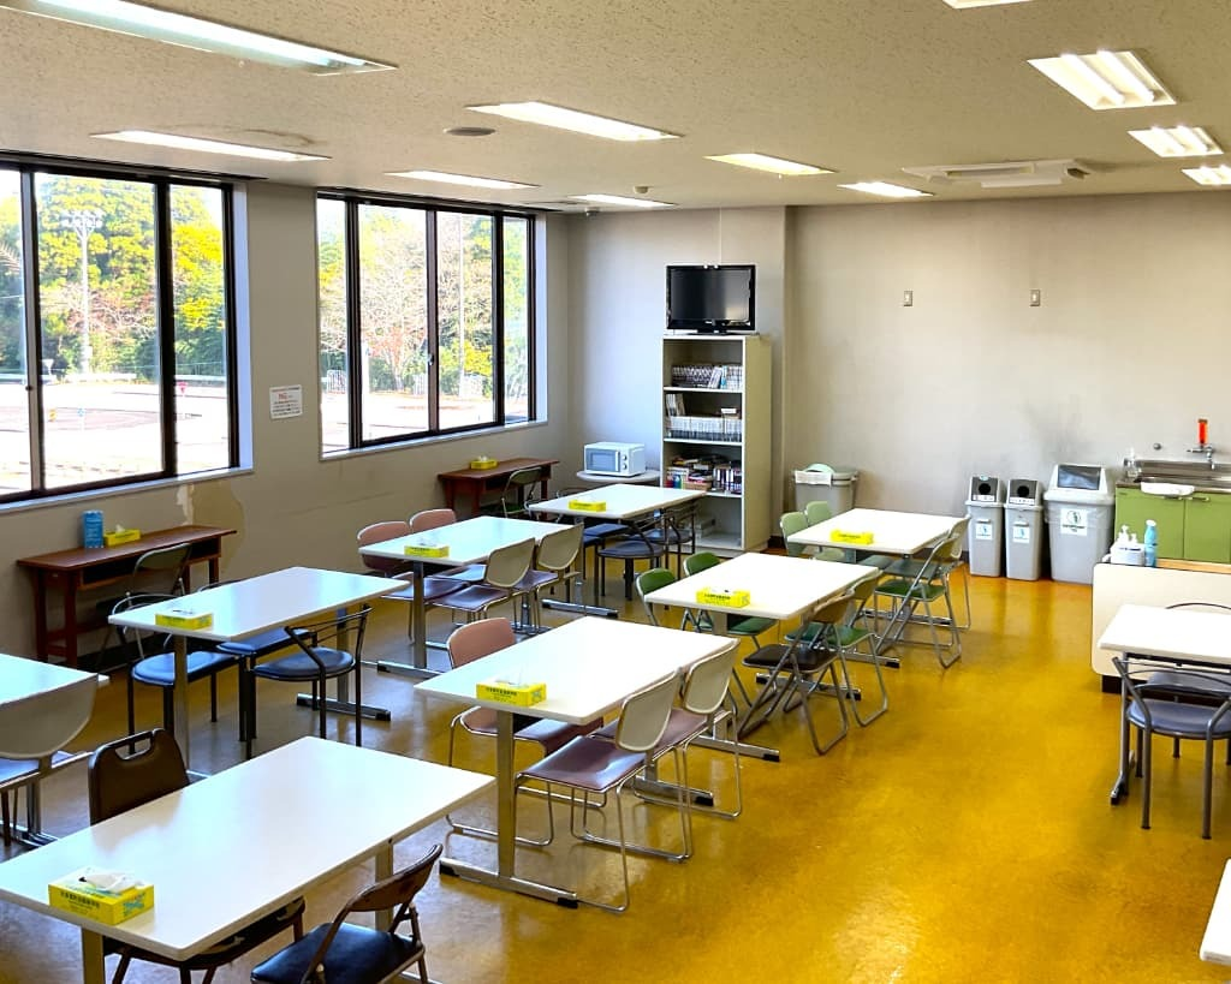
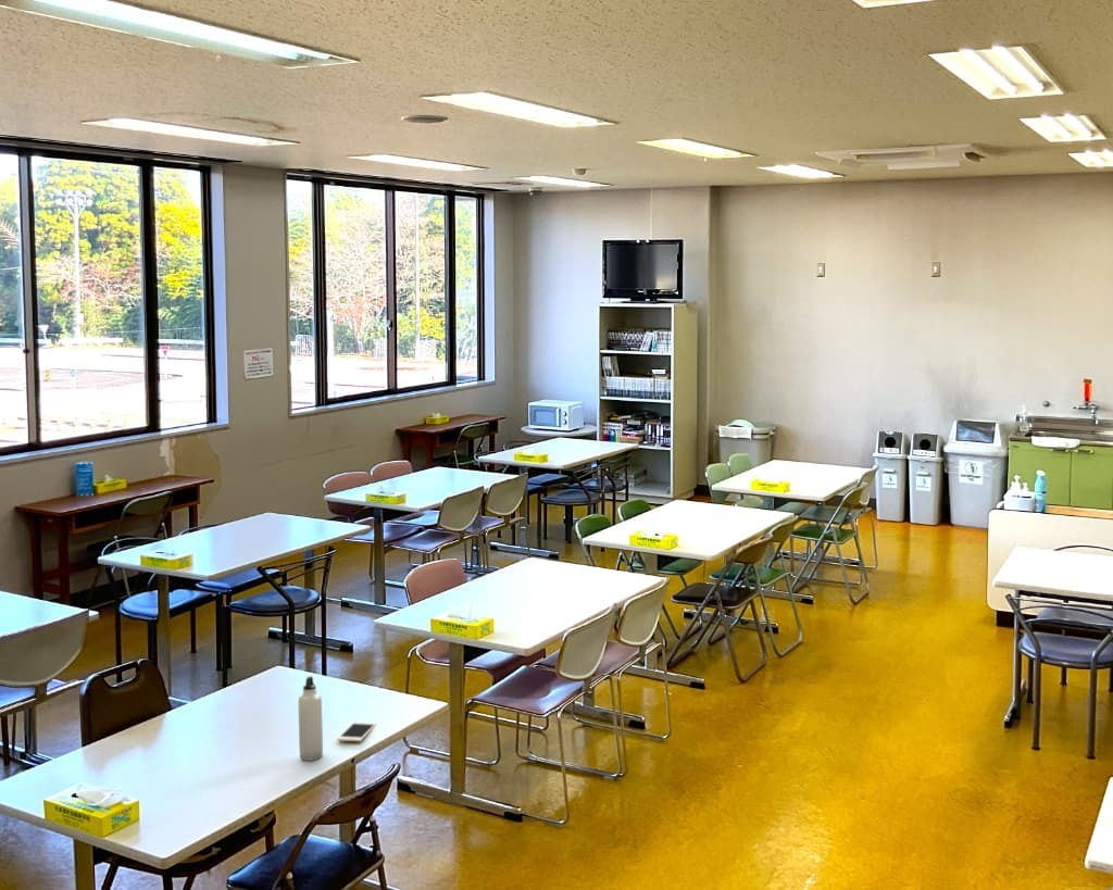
+ water bottle [297,675,324,761]
+ cell phone [336,722,377,742]
